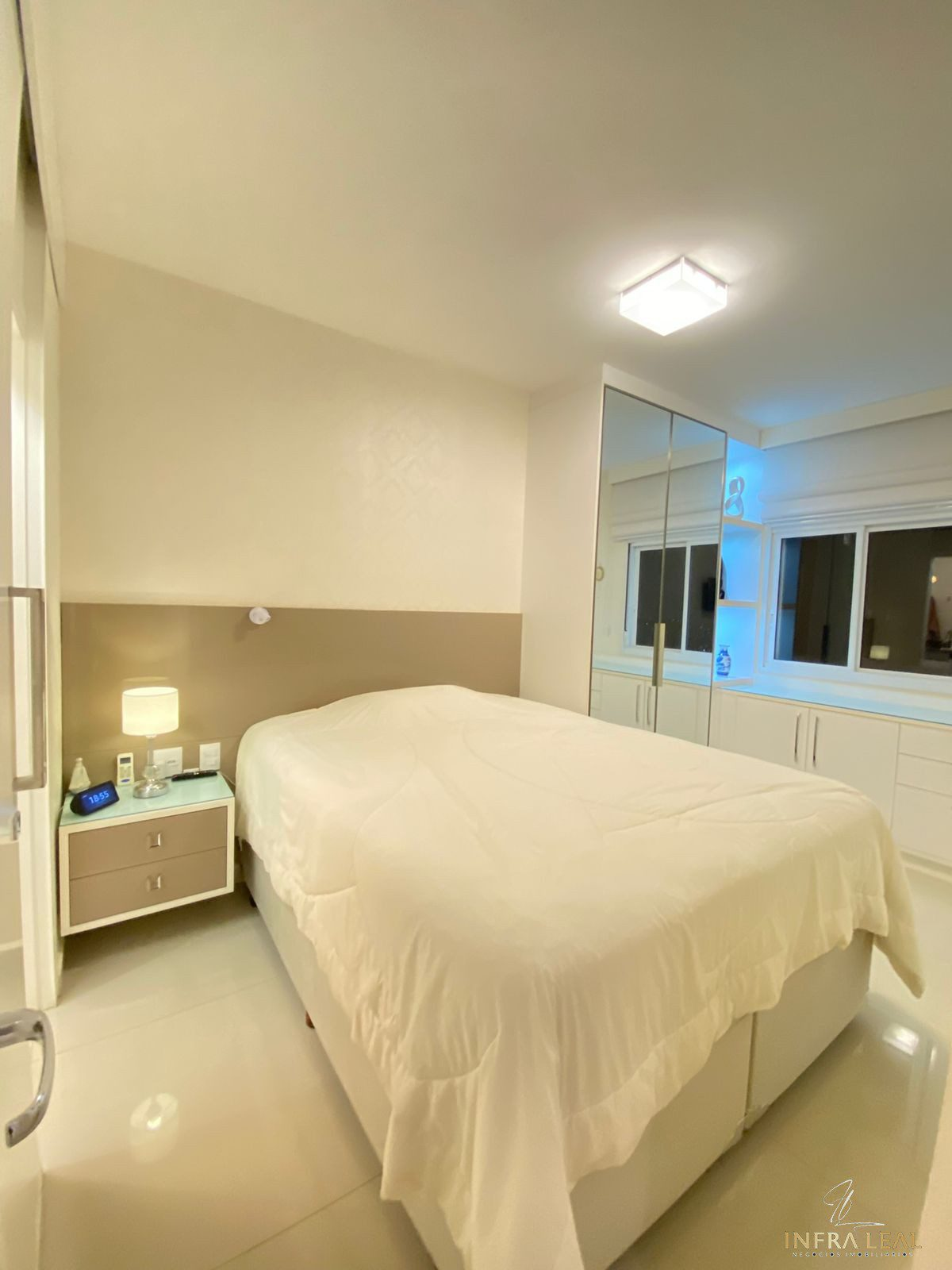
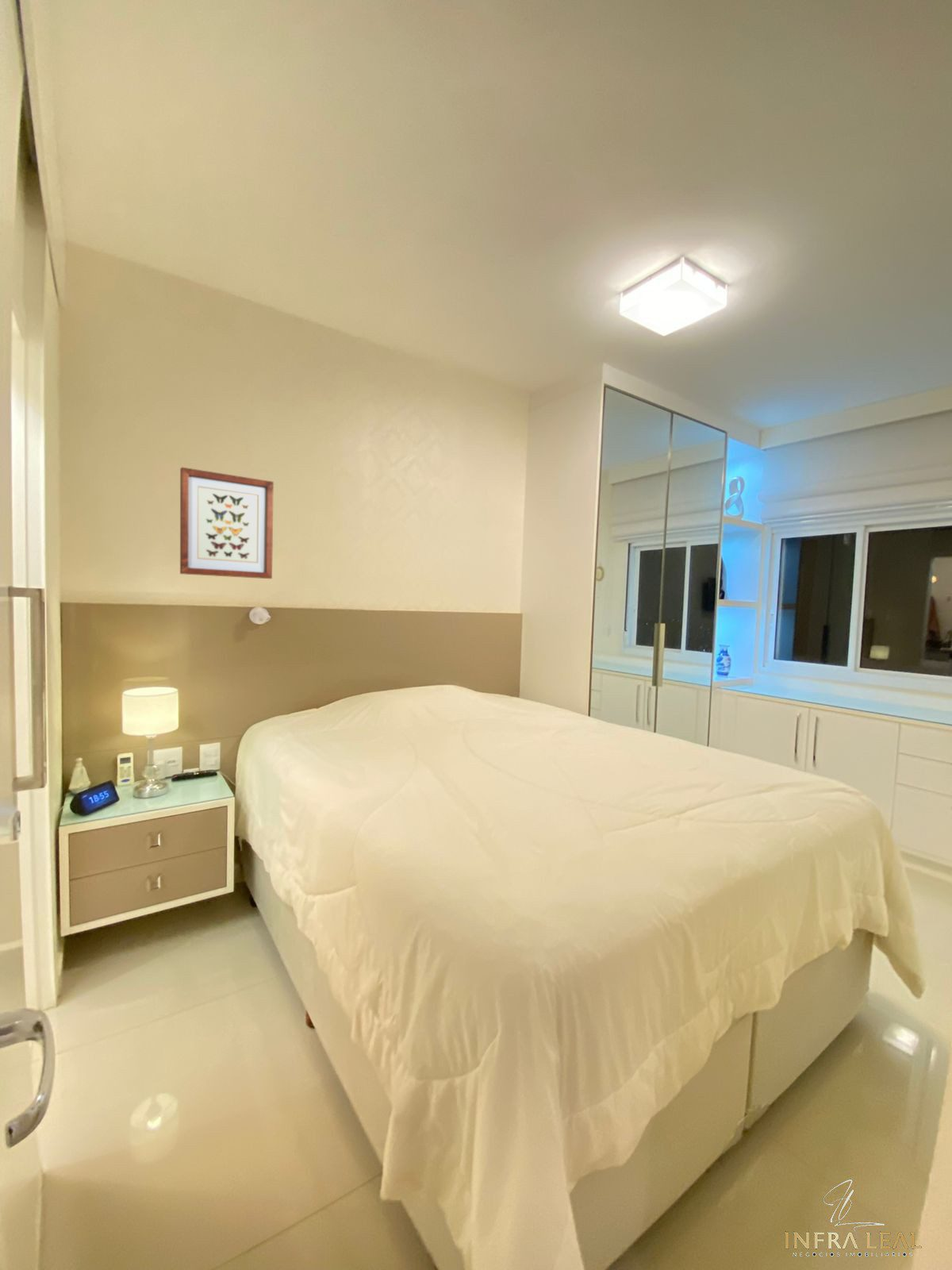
+ wall art [179,467,274,579]
